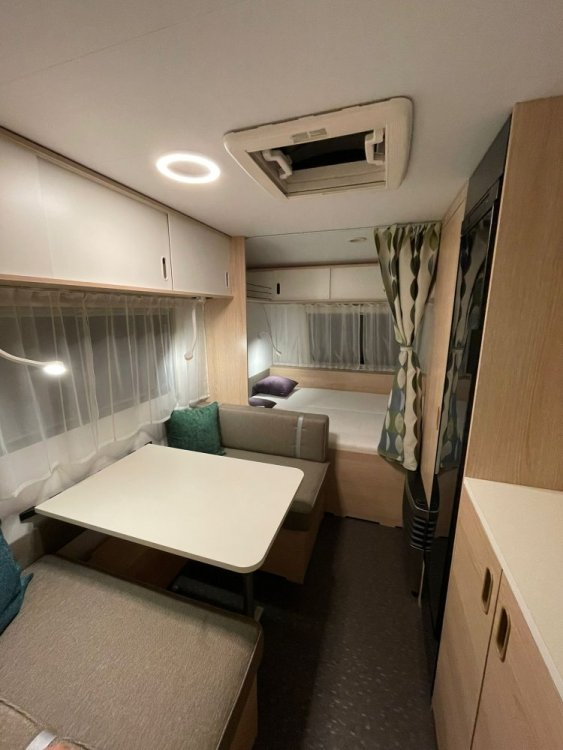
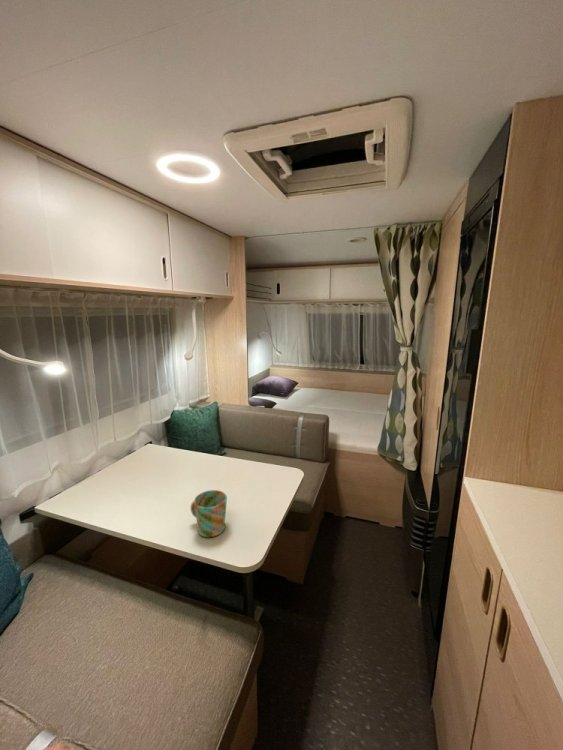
+ mug [190,489,228,538]
